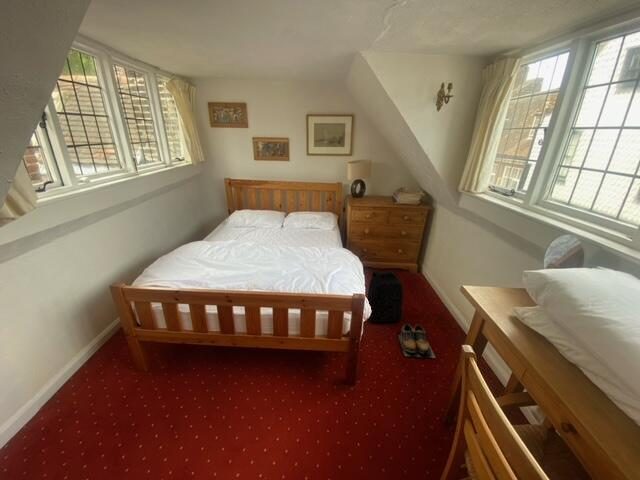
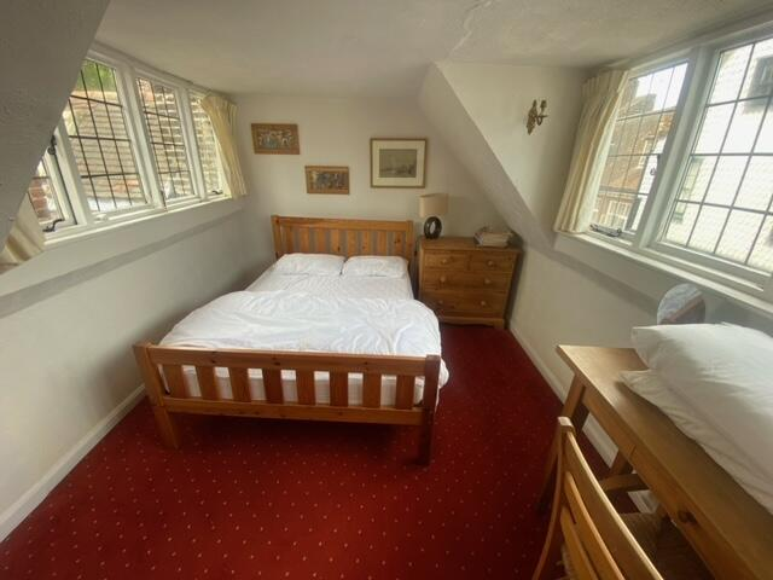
- shoes [397,322,436,359]
- backpack [367,269,404,323]
